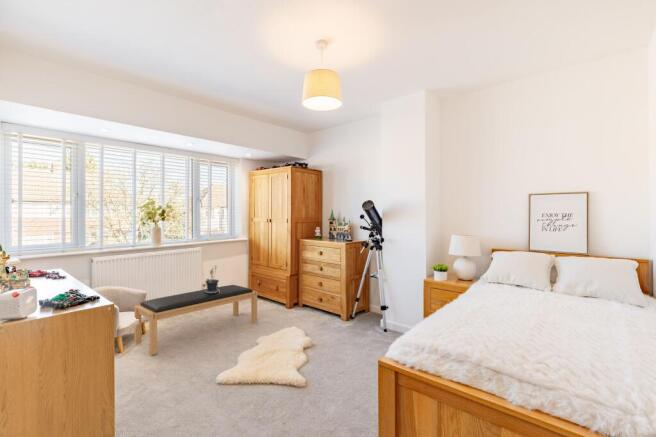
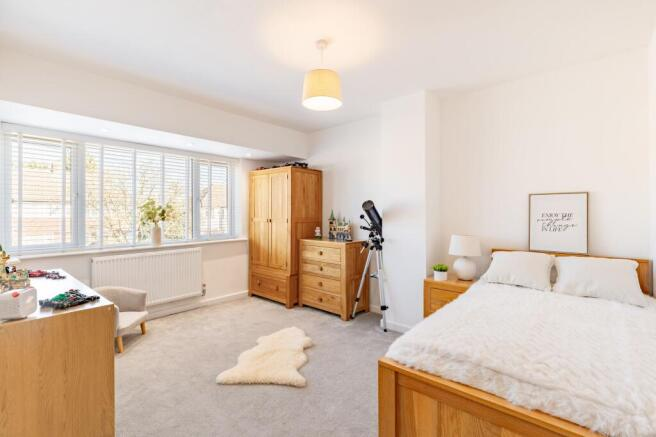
- bench [133,284,258,356]
- potted plant [204,265,220,293]
